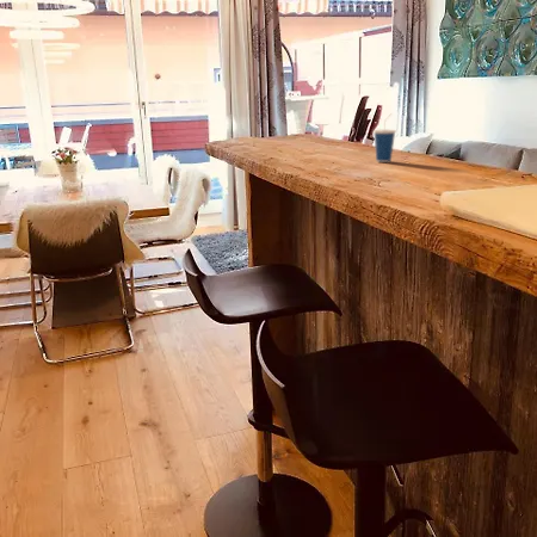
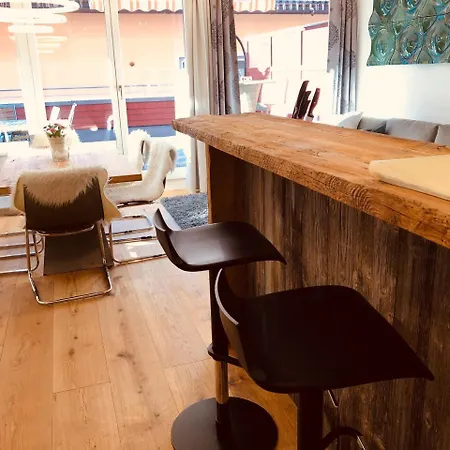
- cup [372,112,397,163]
